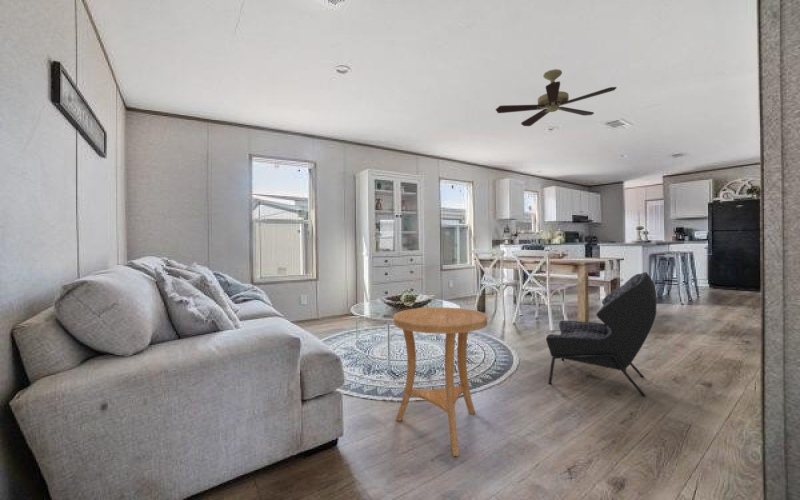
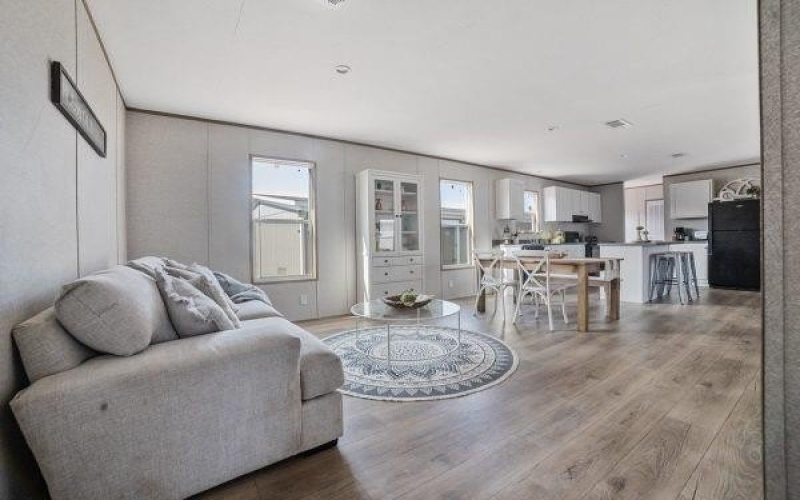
- armchair [545,271,658,397]
- side table [392,306,489,457]
- ceiling fan [495,68,617,127]
